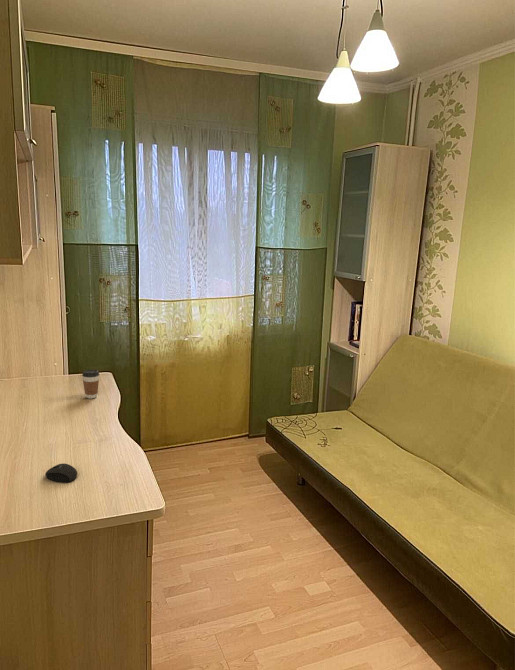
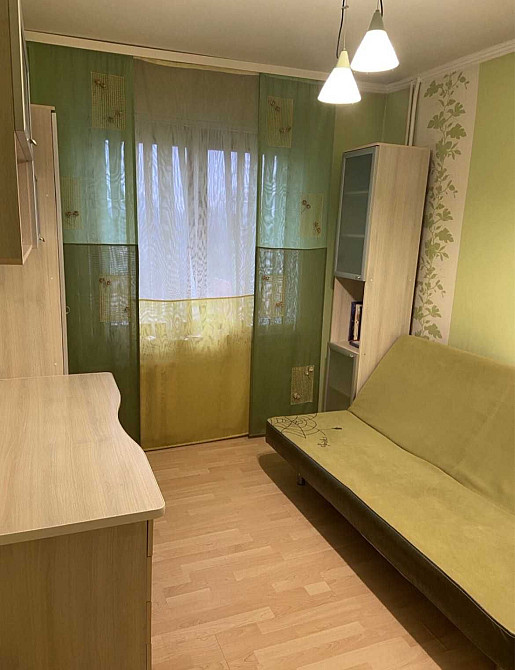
- coffee cup [81,369,100,399]
- mouse [45,463,78,483]
